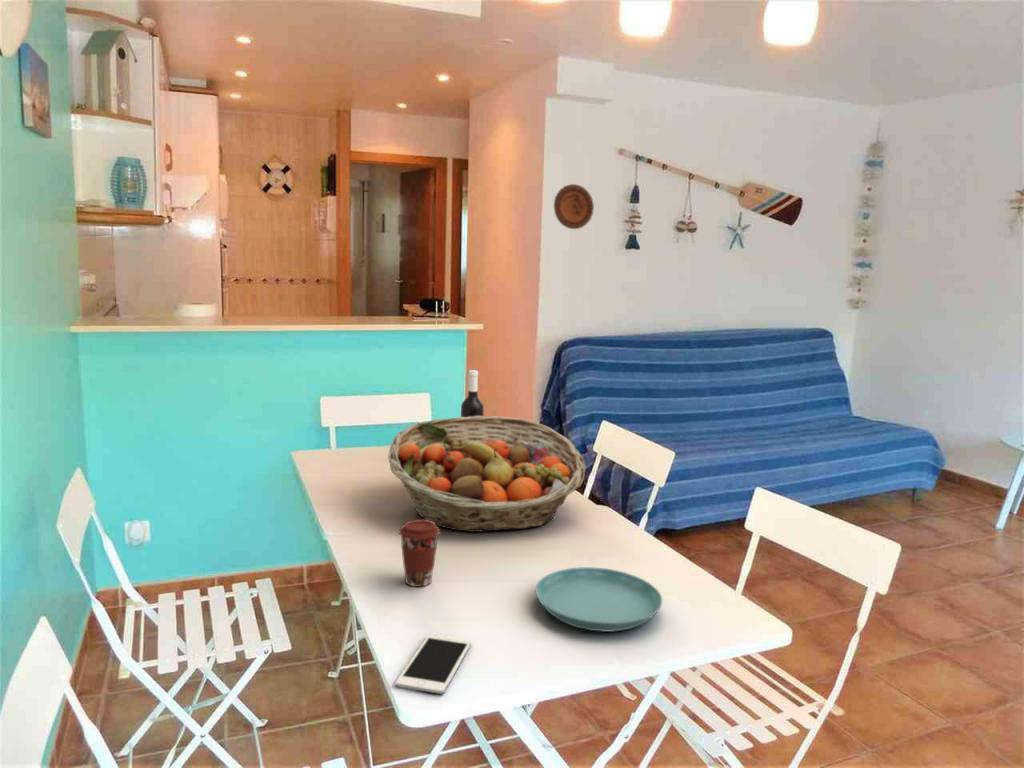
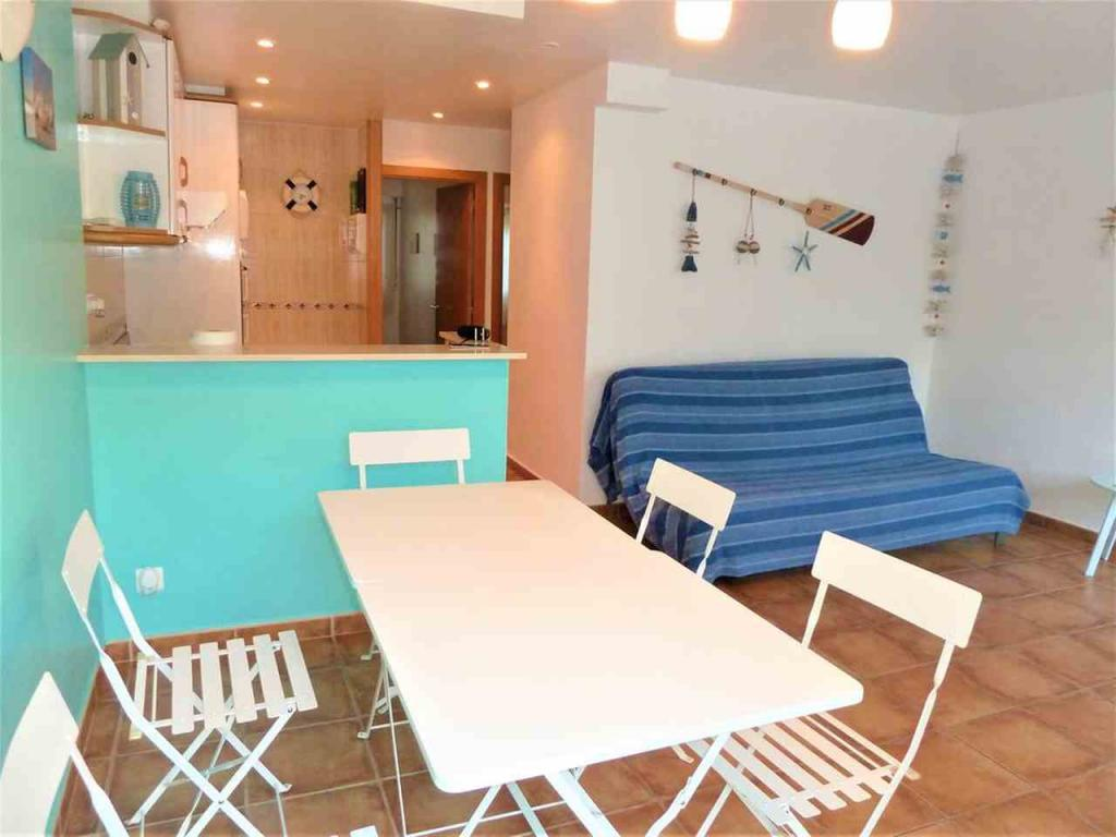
- decorative plate [553,183,595,230]
- wine bottle [460,369,485,431]
- cell phone [395,633,472,695]
- coffee cup [398,519,441,588]
- fruit basket [387,415,587,533]
- saucer [535,566,663,633]
